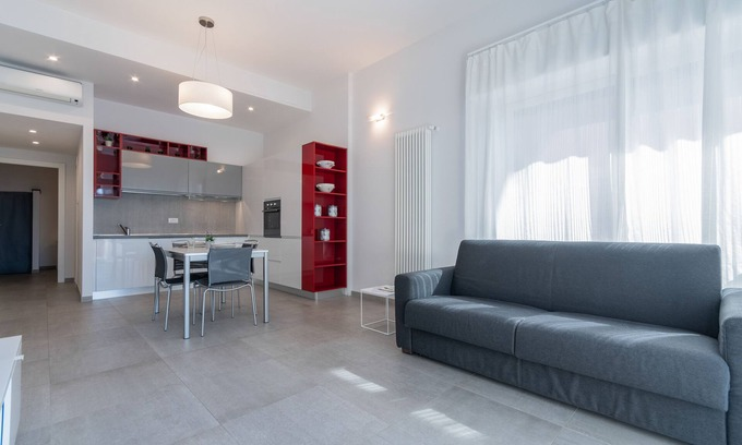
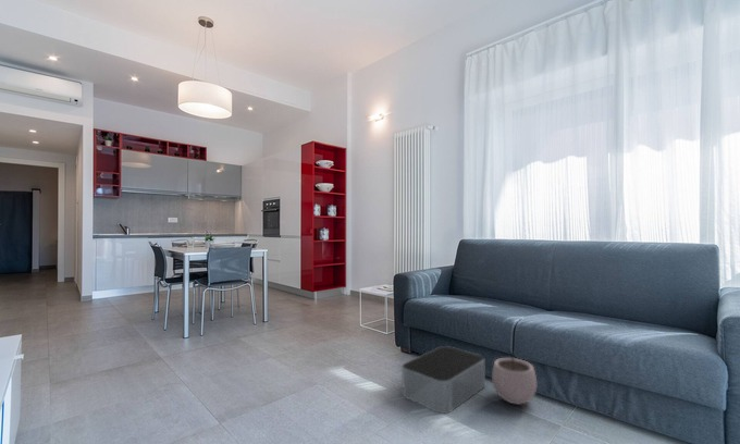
+ plant pot [491,349,538,406]
+ storage bin [400,345,486,415]
